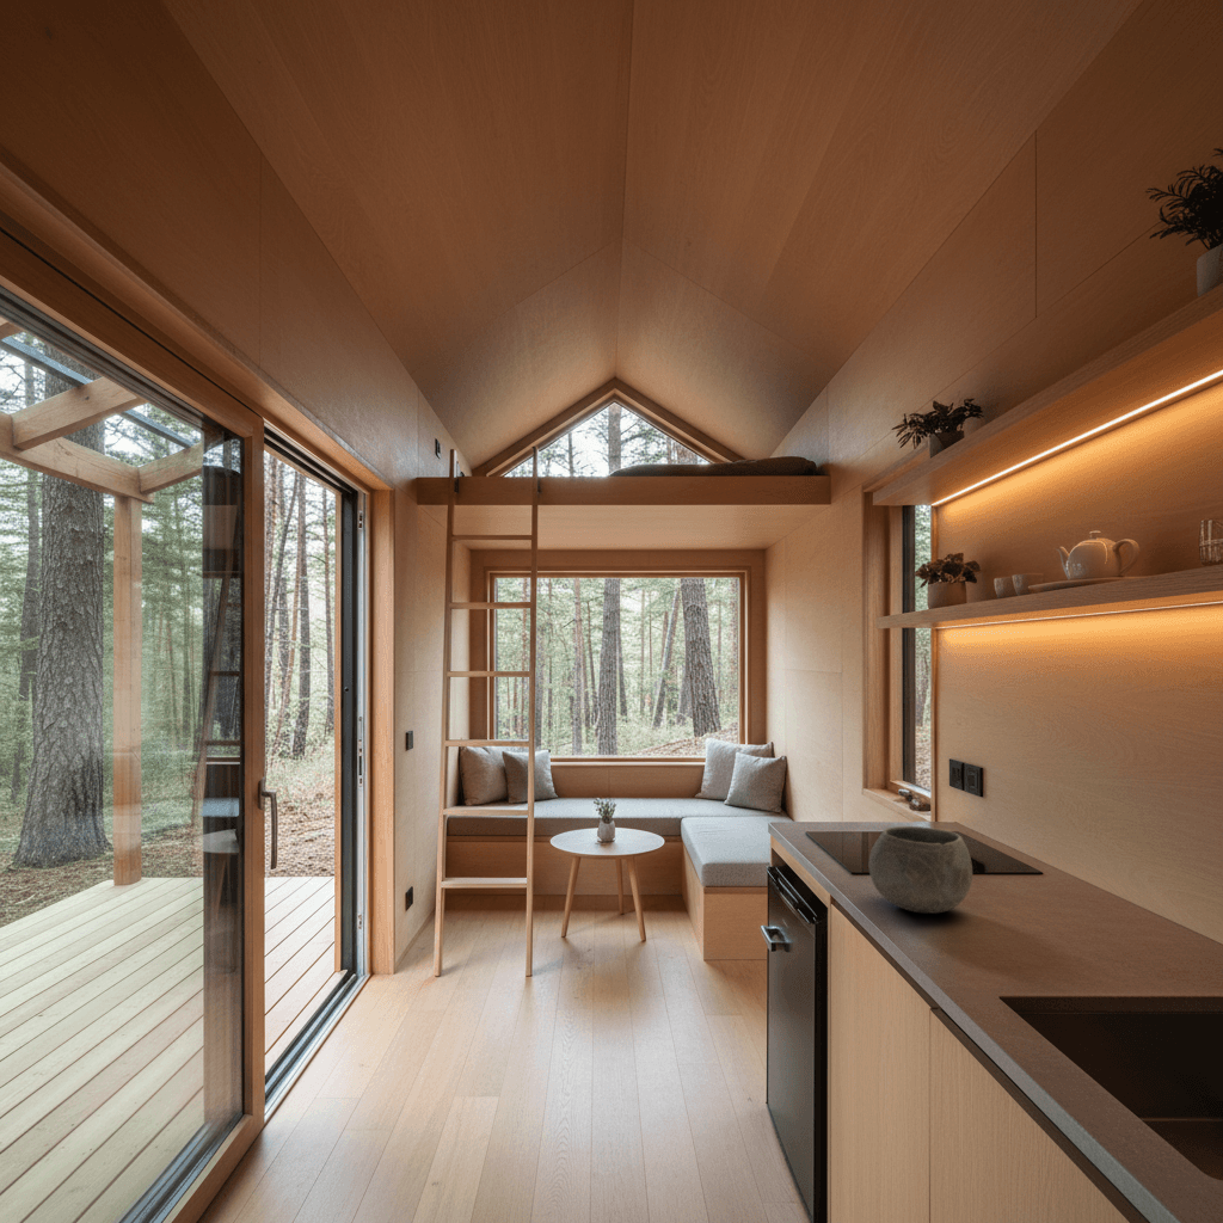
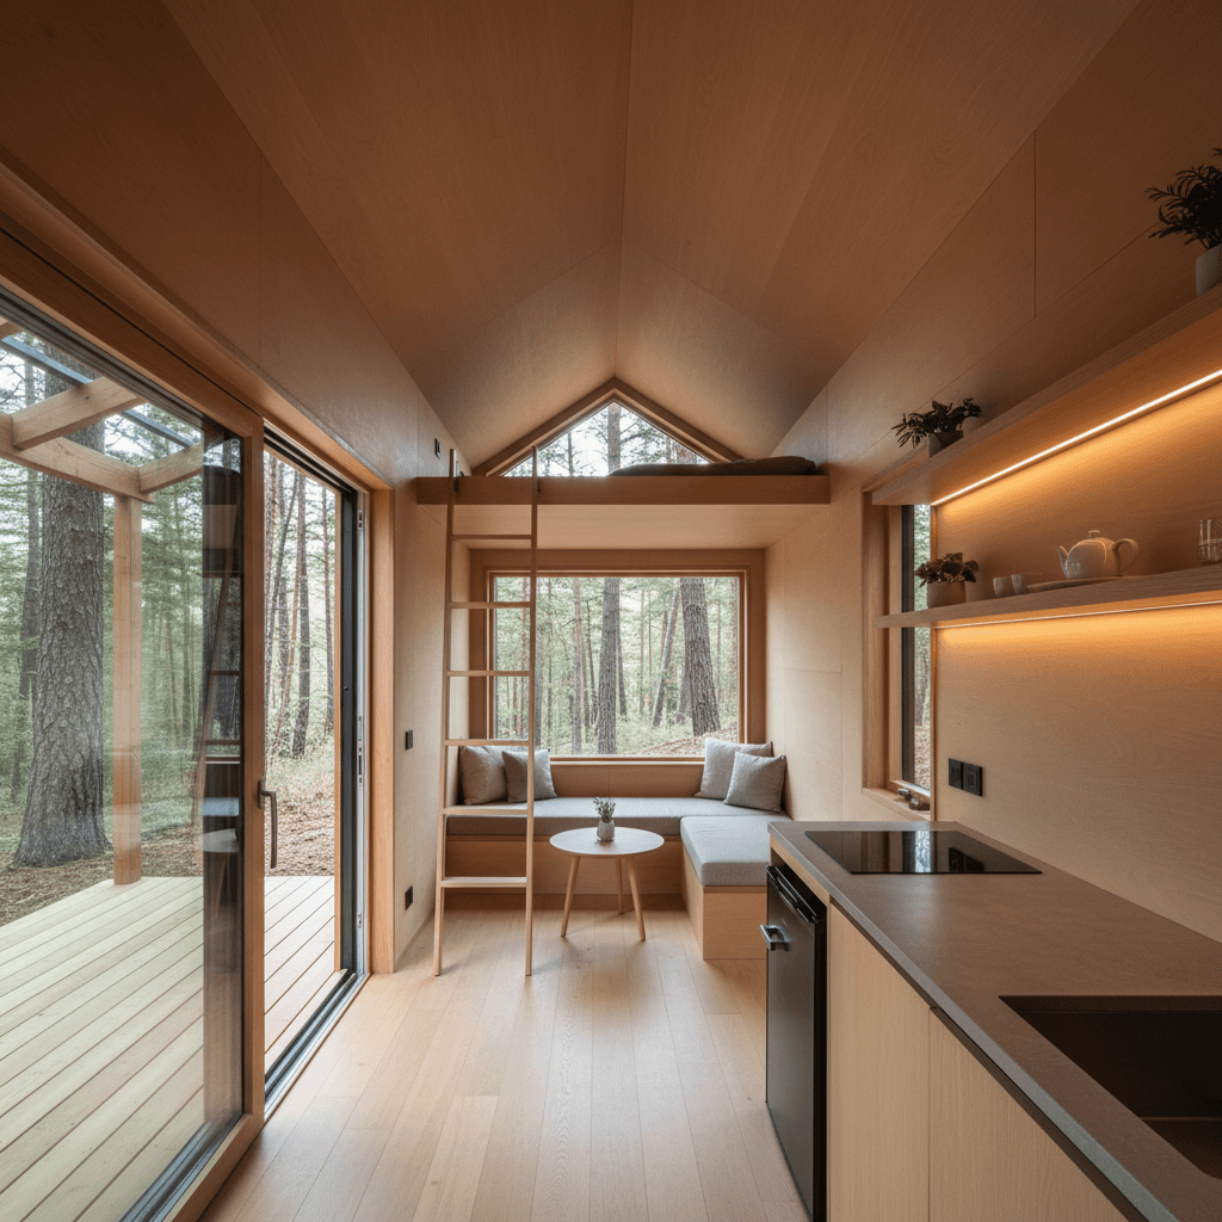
- bowl [868,825,973,915]
